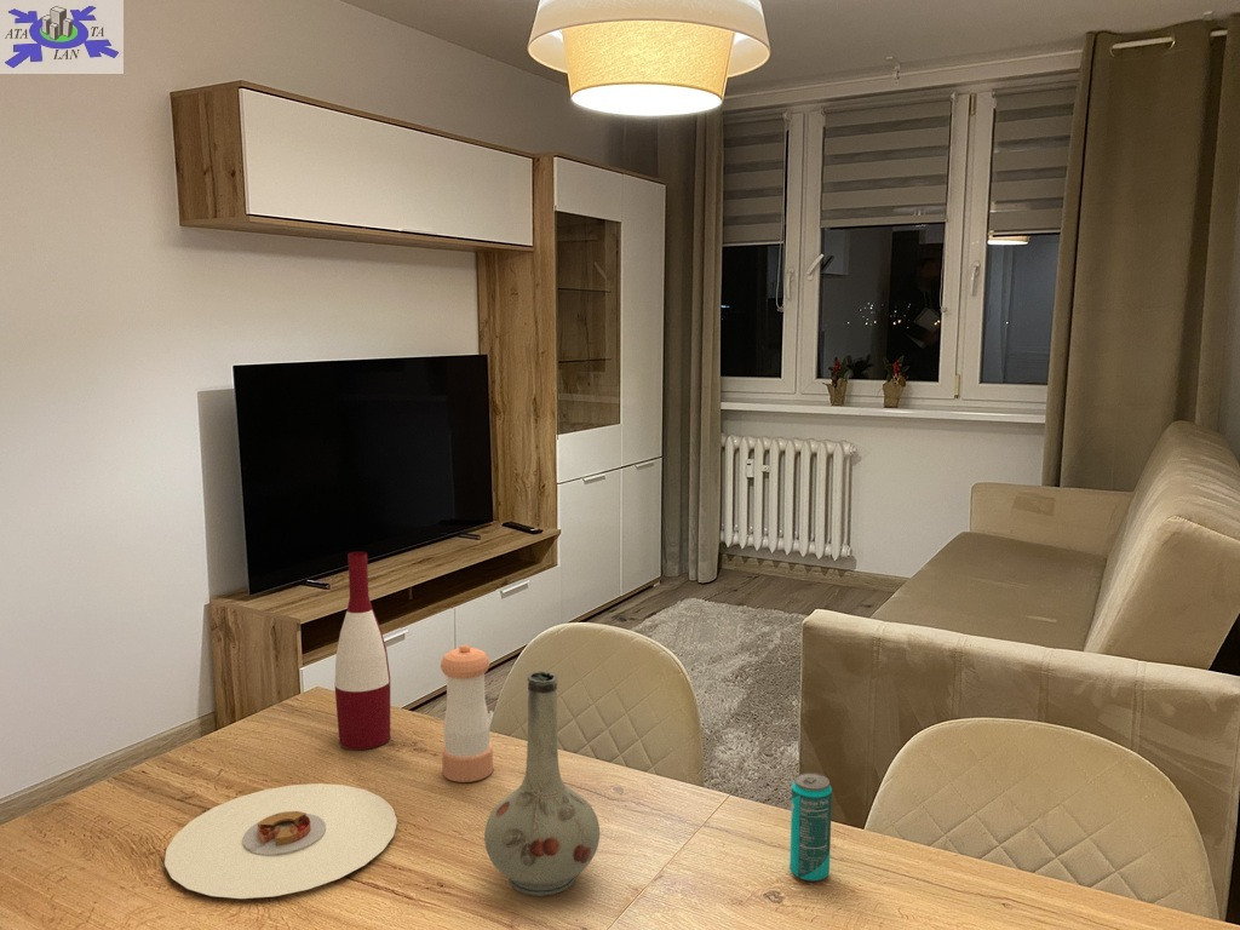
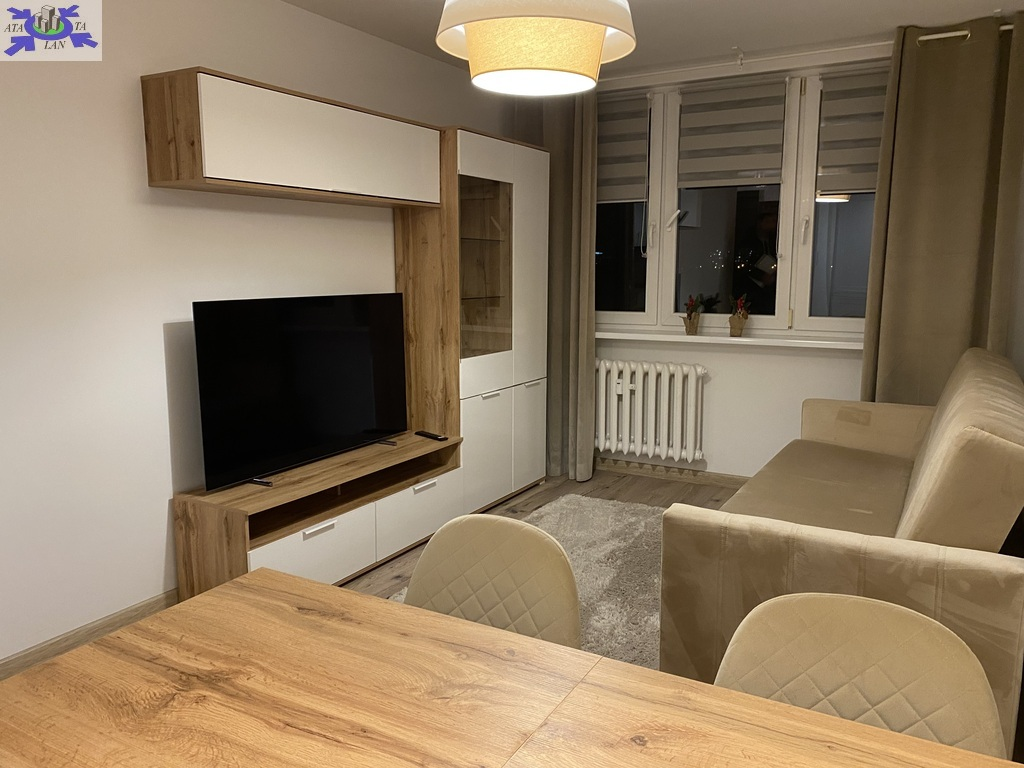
- alcohol [333,551,391,751]
- pepper shaker [440,643,494,783]
- plate [163,782,398,900]
- beverage can [788,771,833,883]
- vase [483,670,601,897]
